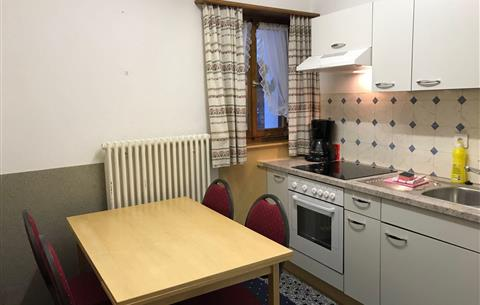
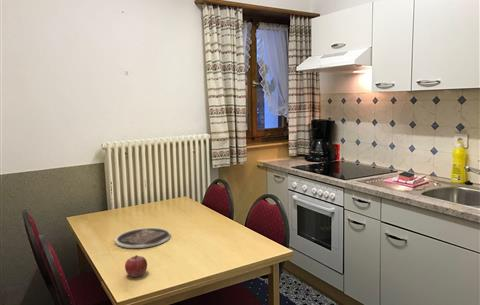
+ fruit [124,254,148,278]
+ plate [114,227,172,249]
